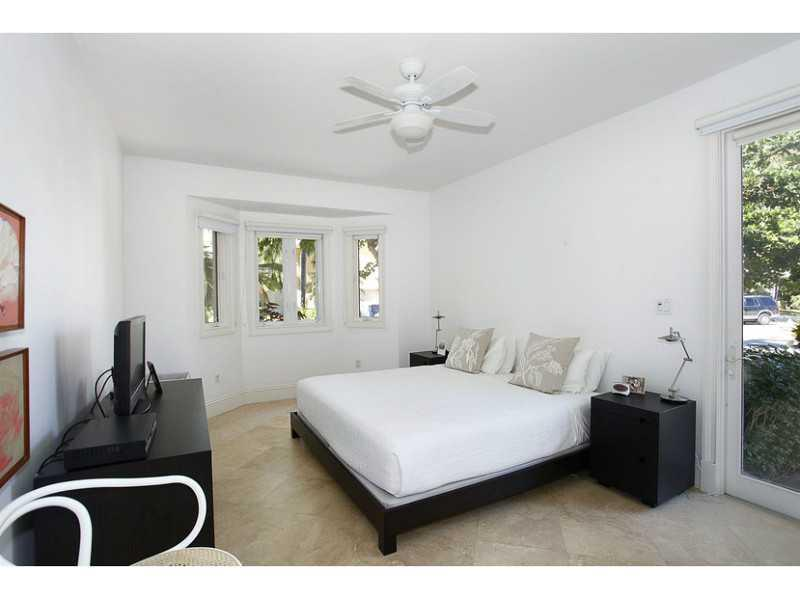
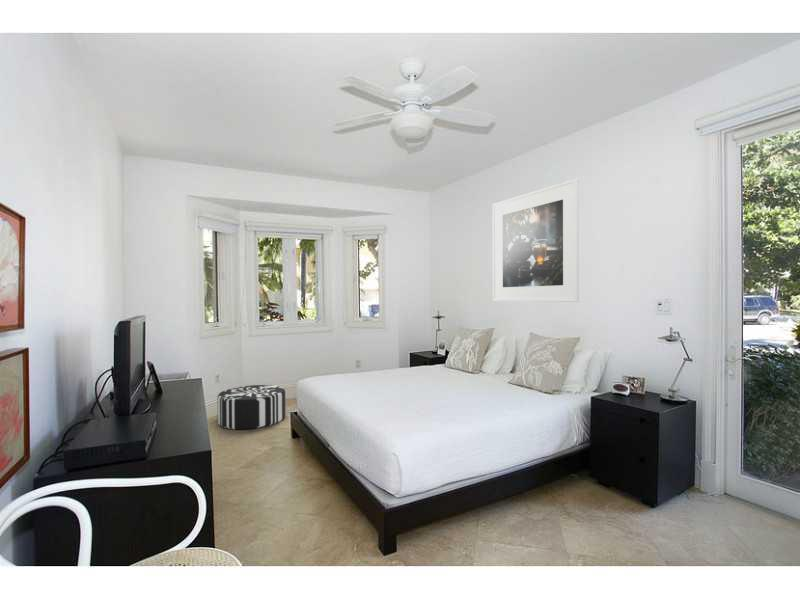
+ pouf [216,384,286,431]
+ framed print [492,178,580,303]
